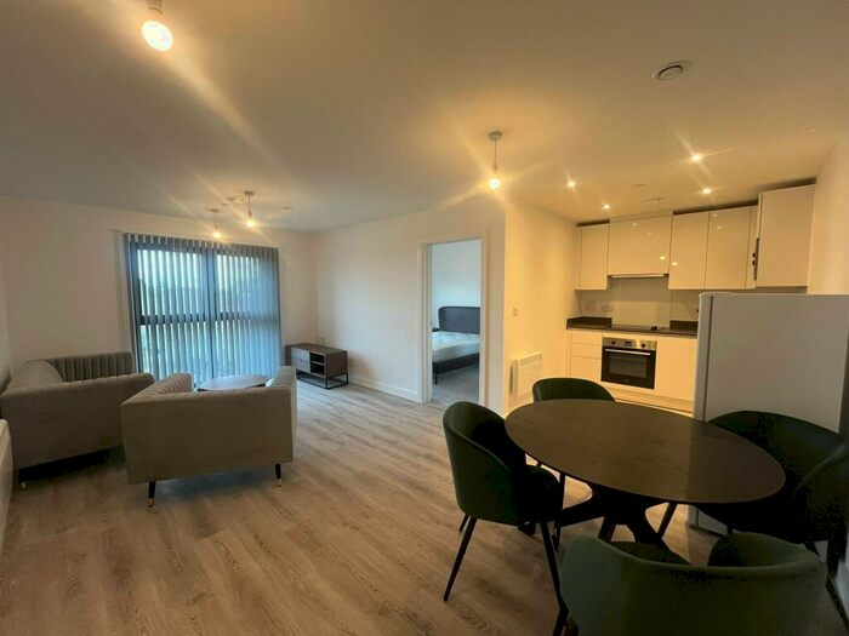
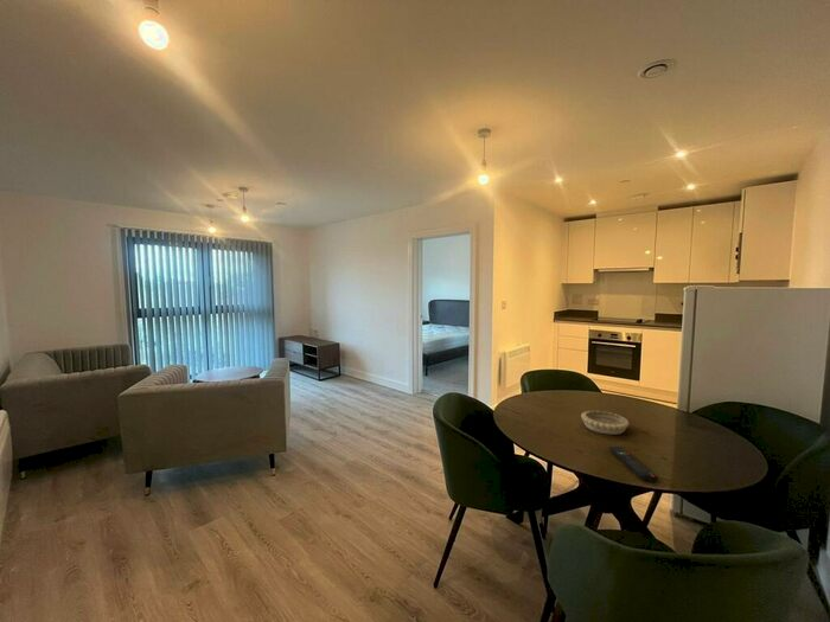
+ decorative bowl [580,410,631,436]
+ remote control [607,445,659,483]
